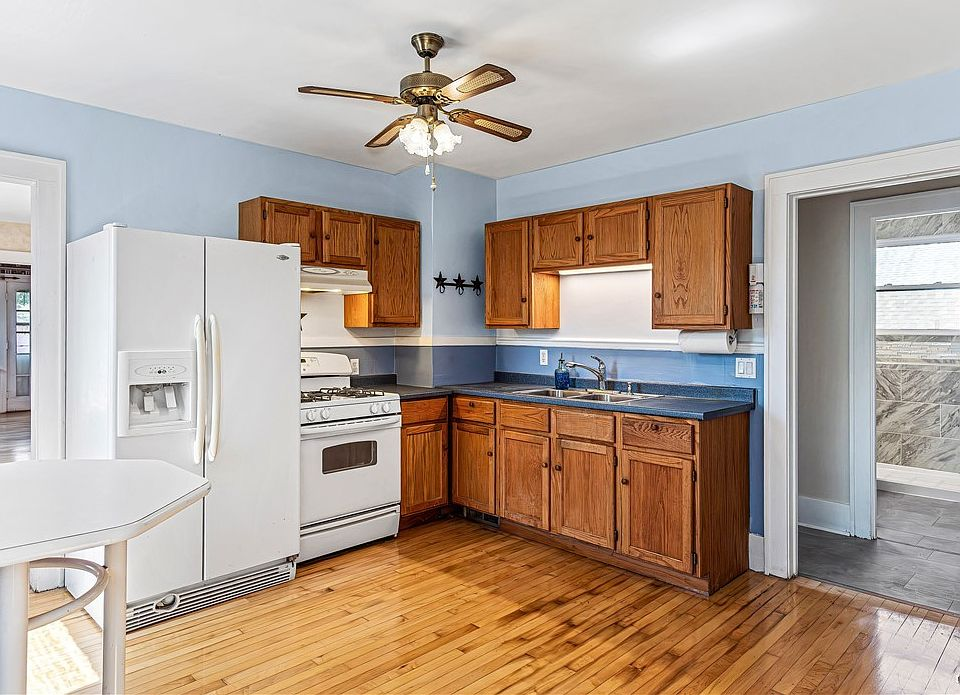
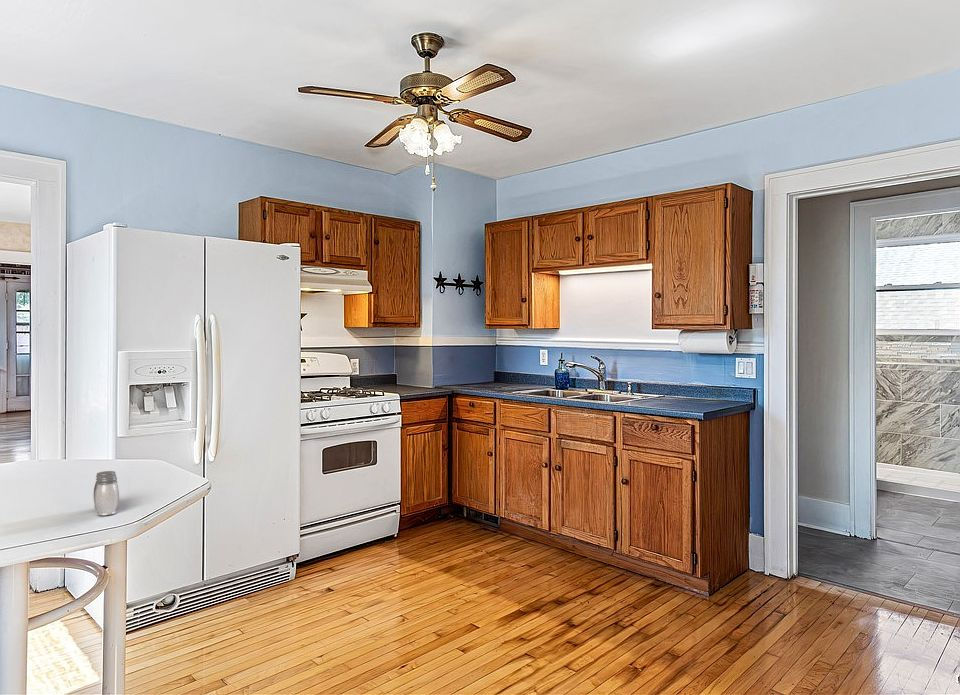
+ salt and pepper shaker [93,470,120,516]
